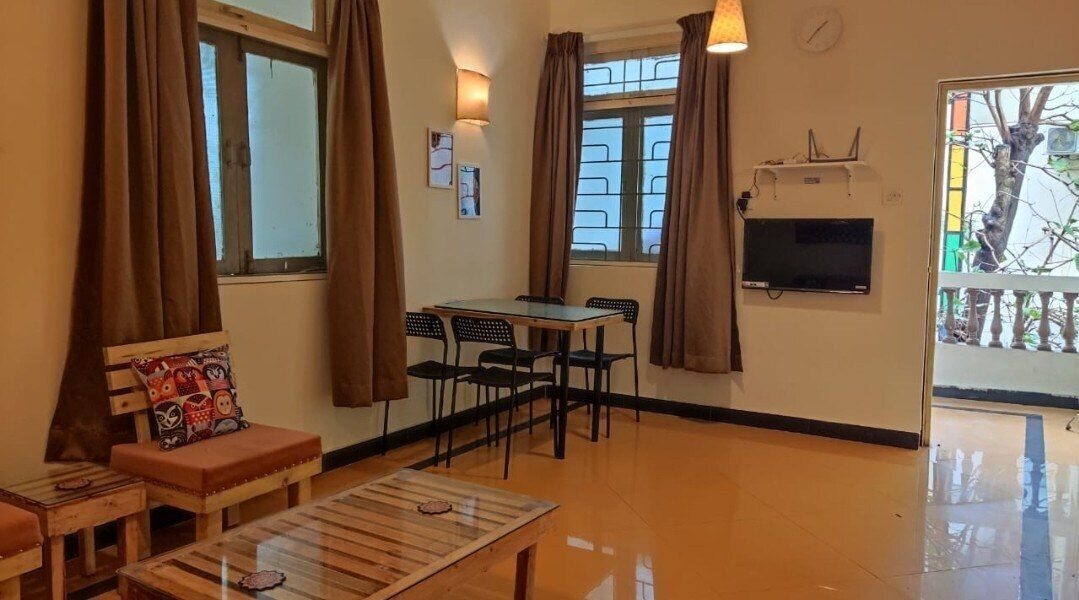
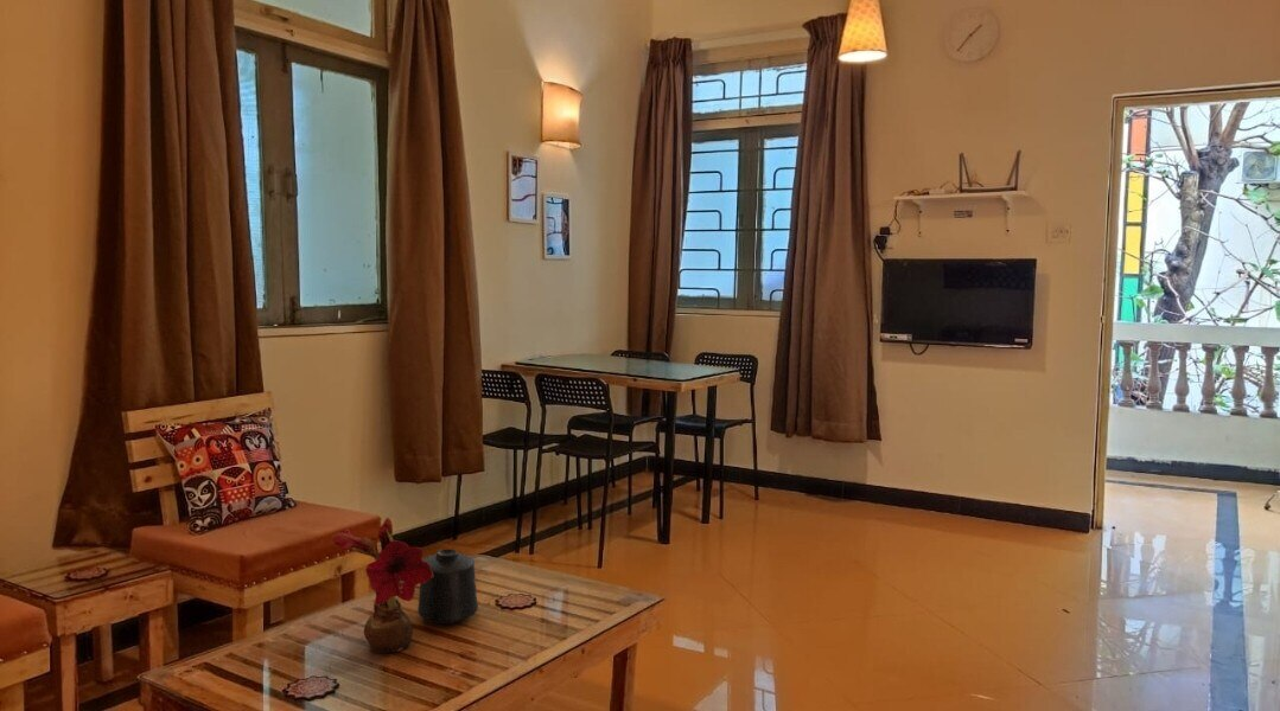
+ flower [331,517,434,654]
+ mug [416,547,479,626]
